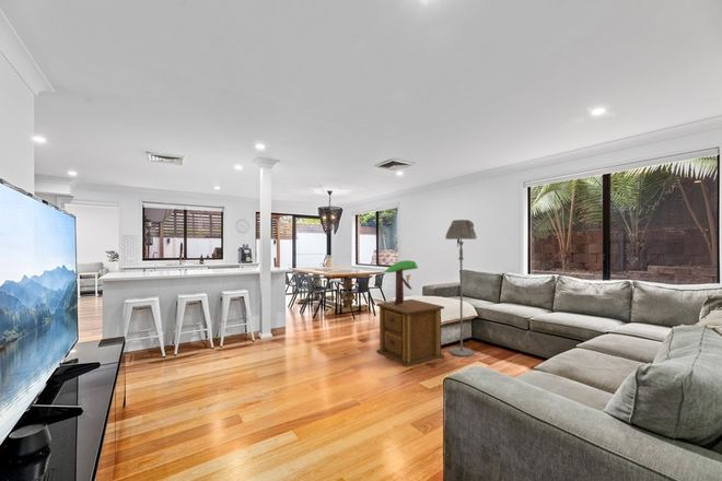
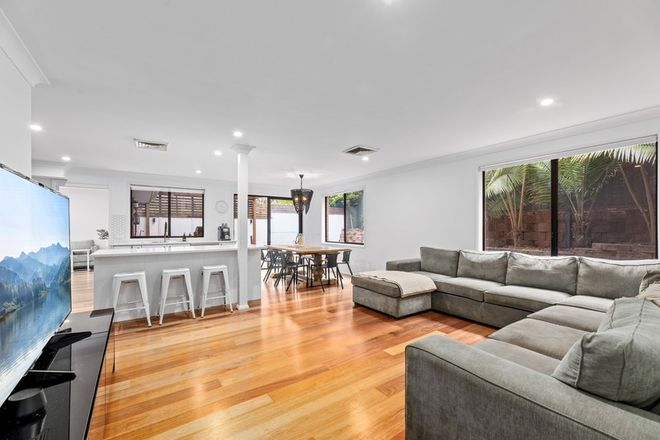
- table lamp [382,259,419,305]
- floor lamp [444,219,478,357]
- side table [375,298,445,368]
